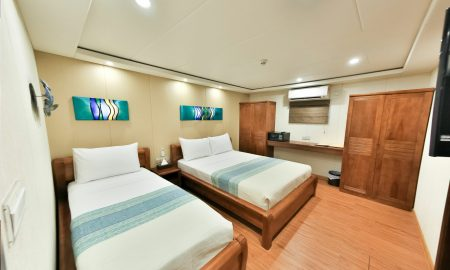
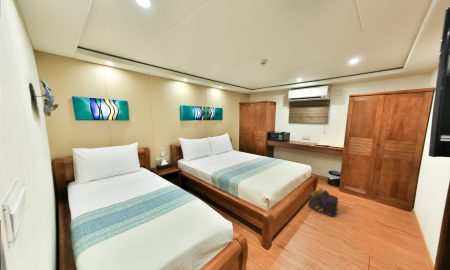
+ backpack [307,188,340,217]
